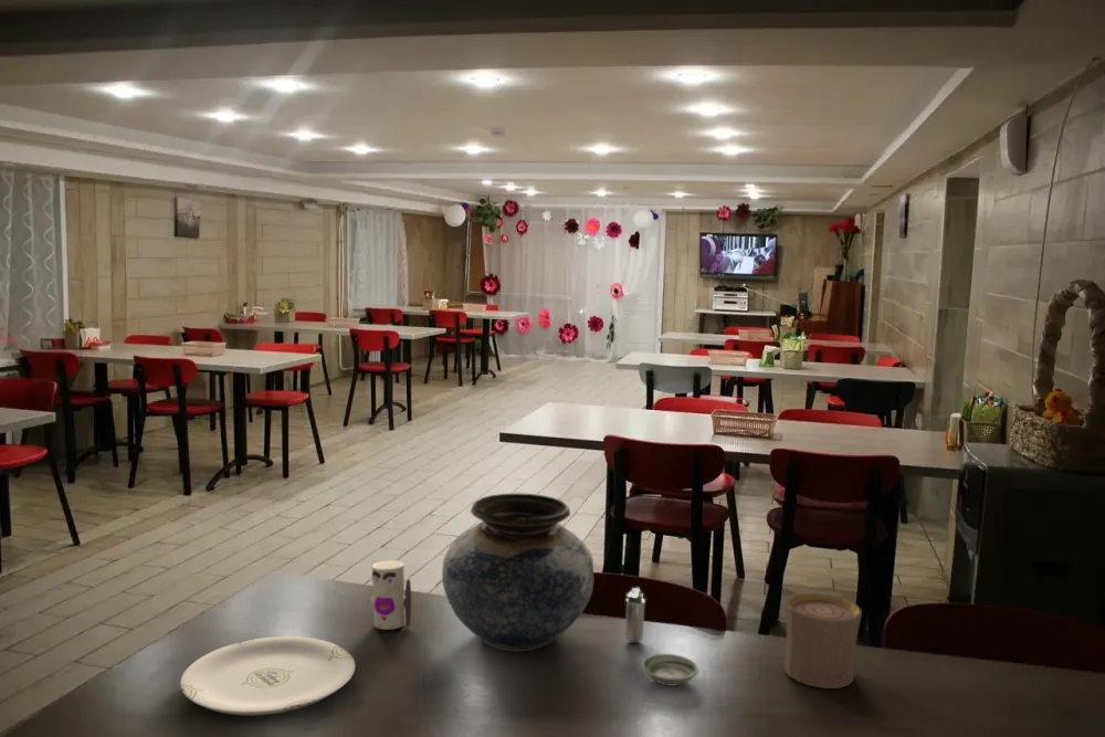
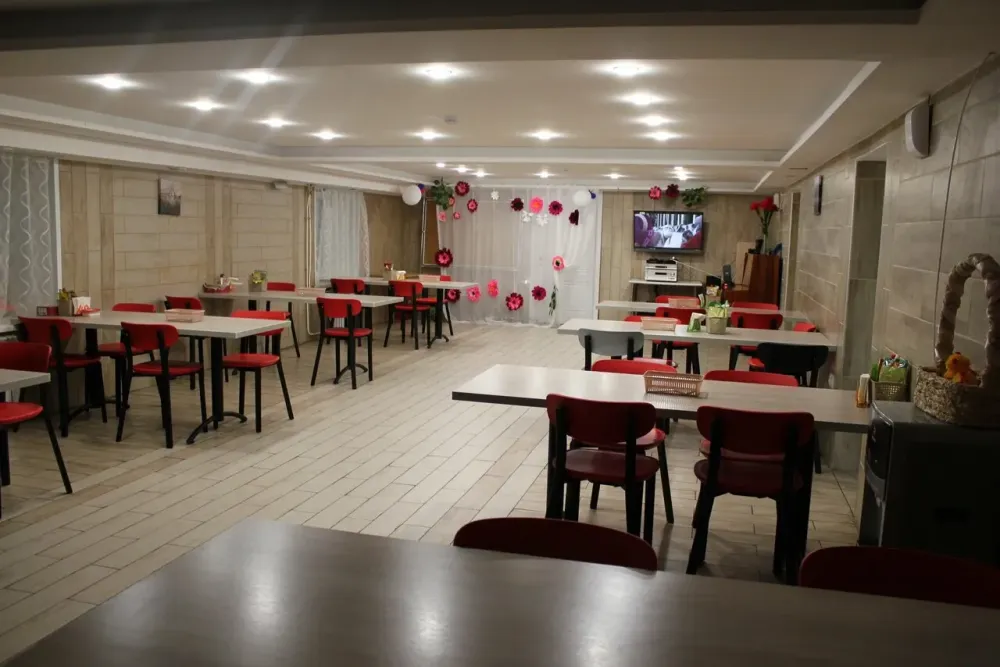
- plate [179,635,356,716]
- vase [441,492,594,653]
- cup [783,591,863,689]
- saucer [640,653,699,687]
- shaker [624,587,646,644]
- toy [369,559,412,631]
